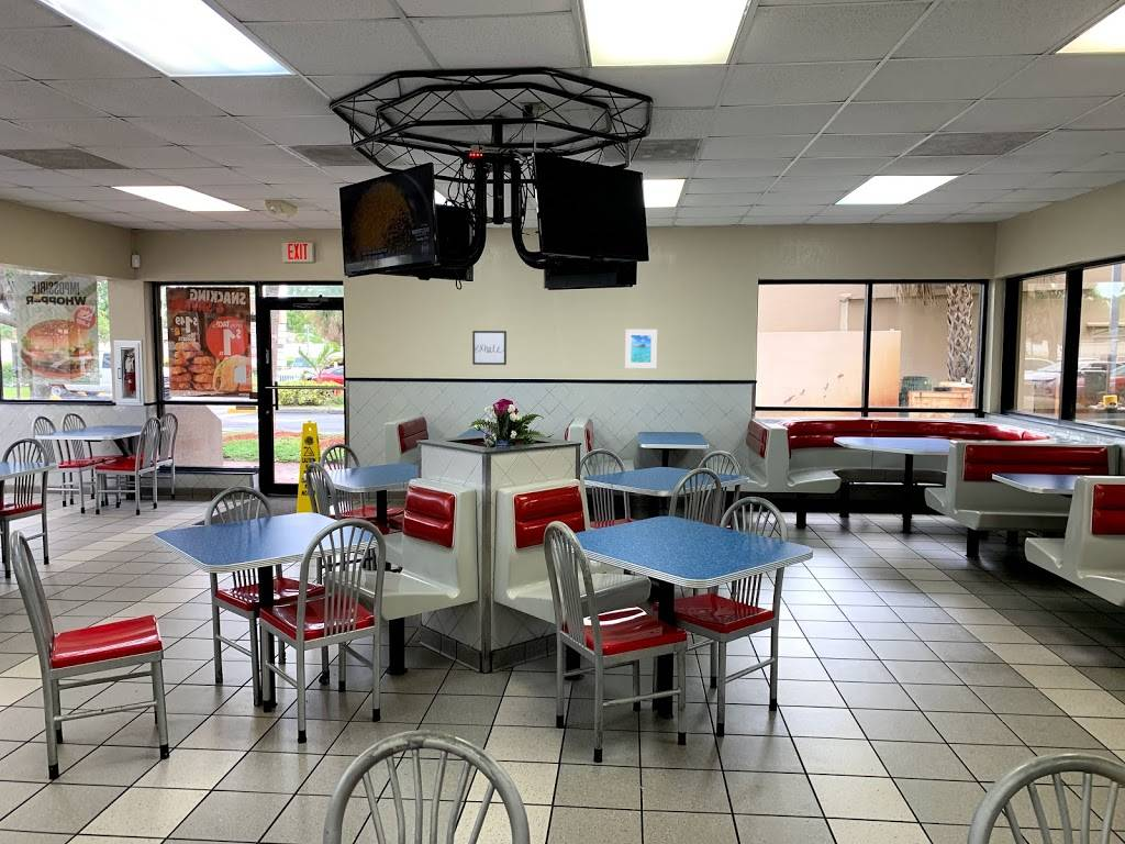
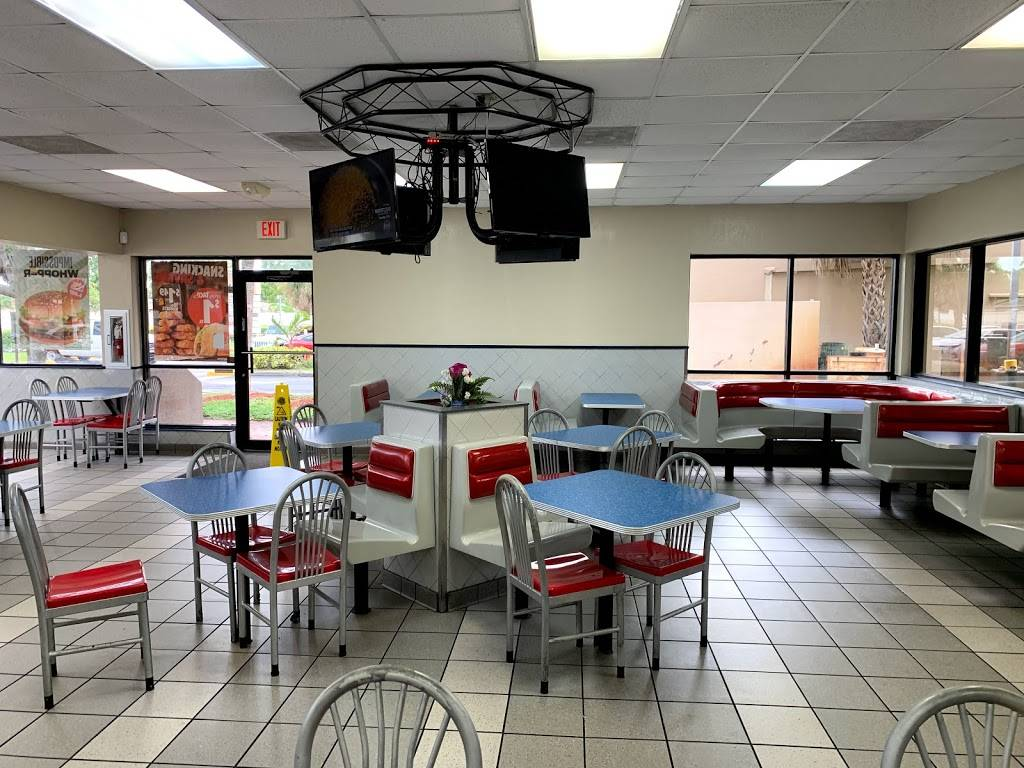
- wall art [471,330,508,366]
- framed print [624,329,658,369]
